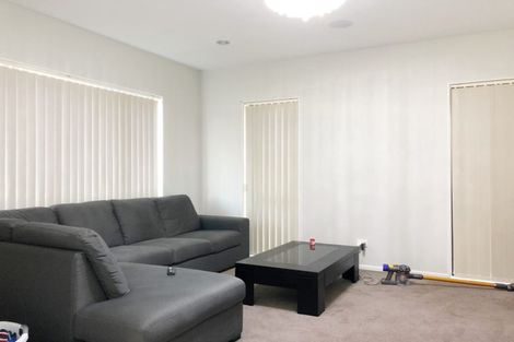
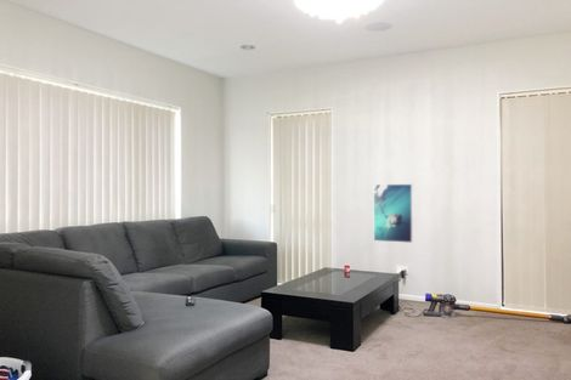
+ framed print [373,183,414,244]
